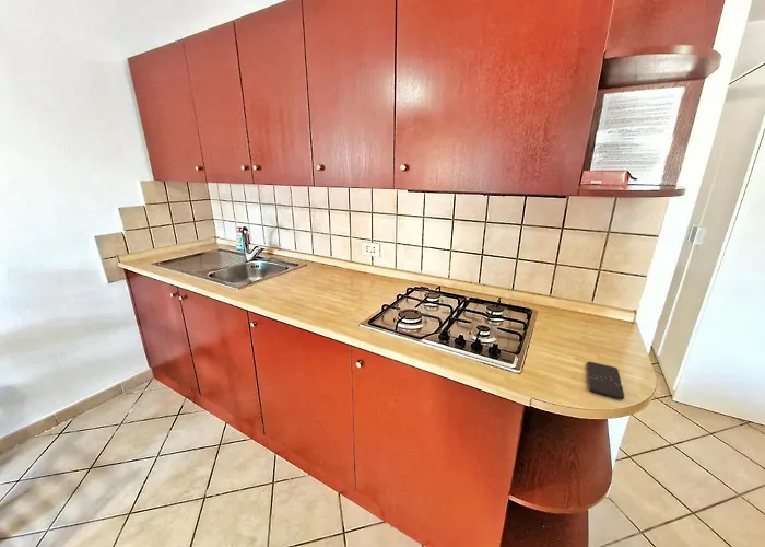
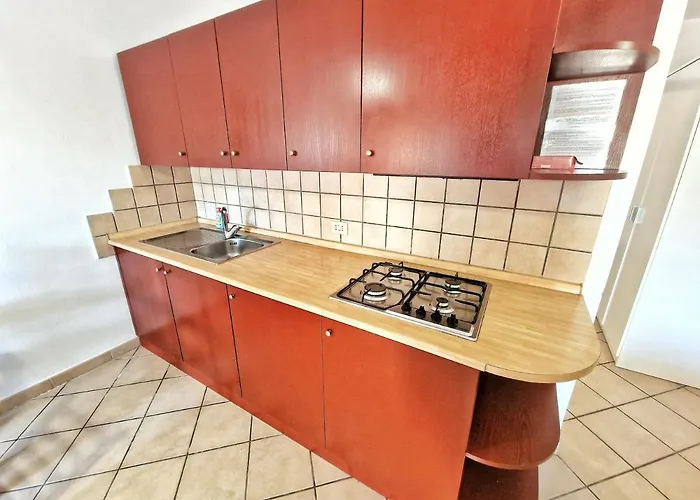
- smartphone [586,361,625,400]
